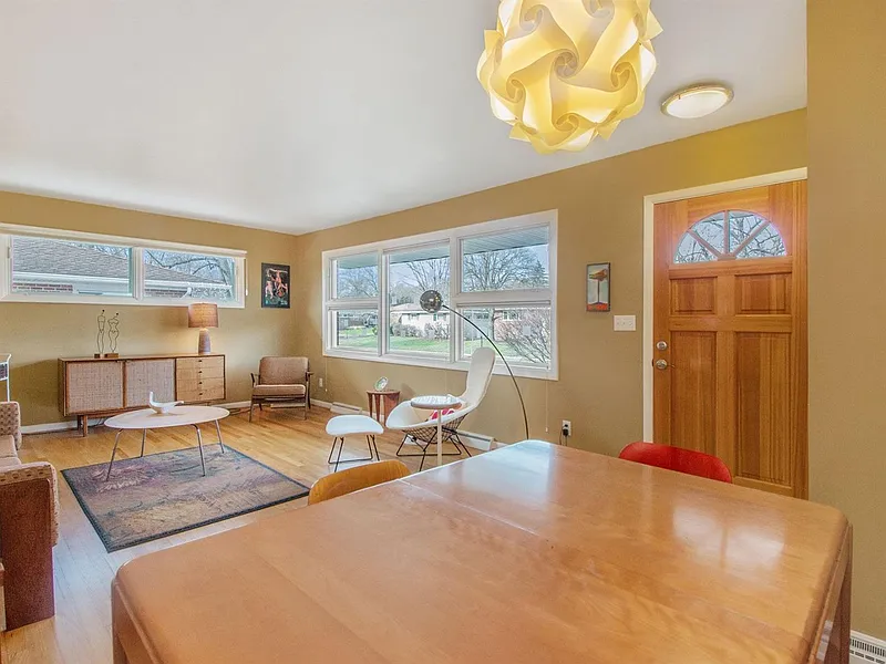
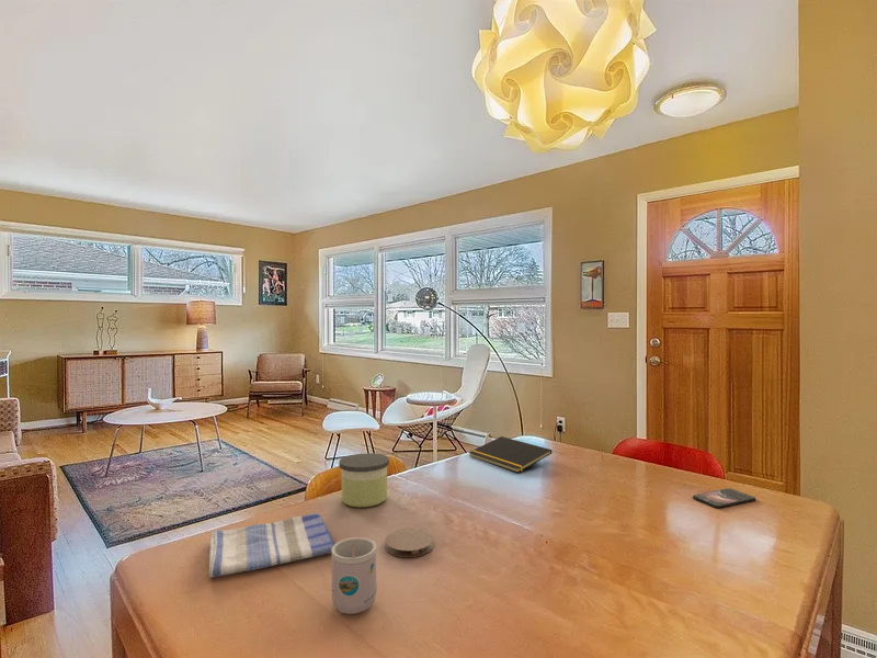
+ mug [330,536,378,615]
+ dish towel [207,512,335,579]
+ smartphone [692,487,756,509]
+ coaster [385,527,434,558]
+ candle [338,452,390,509]
+ notepad [468,435,554,474]
